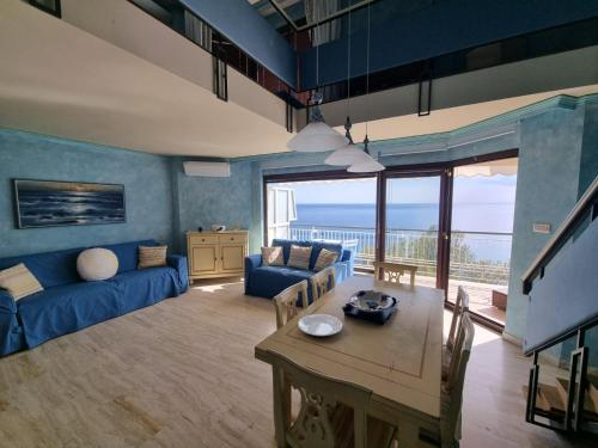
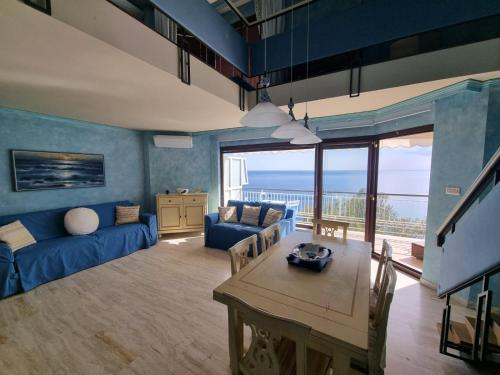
- plate [297,313,343,338]
